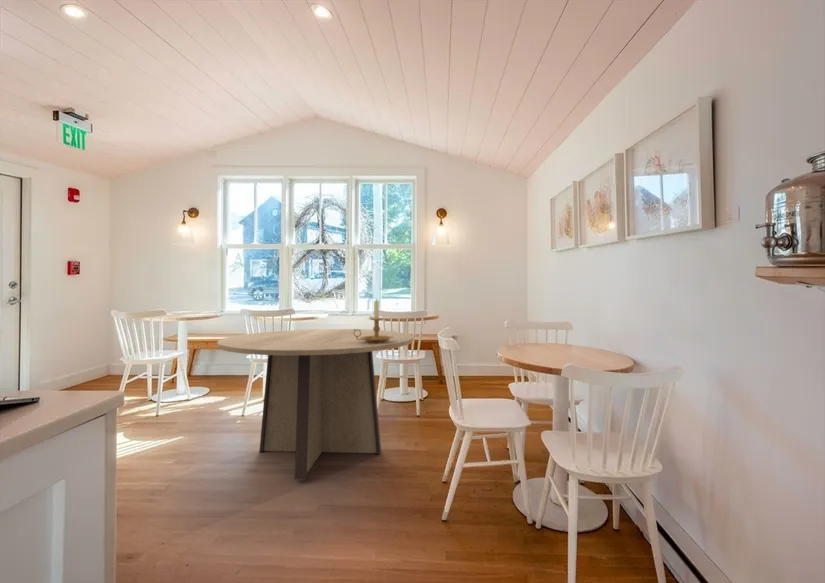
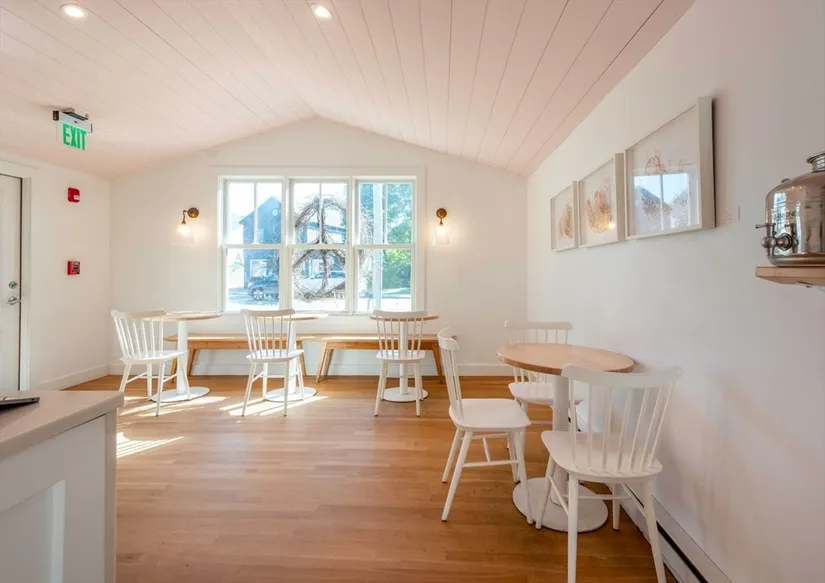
- dining table [216,328,414,481]
- candle holder [352,298,394,343]
